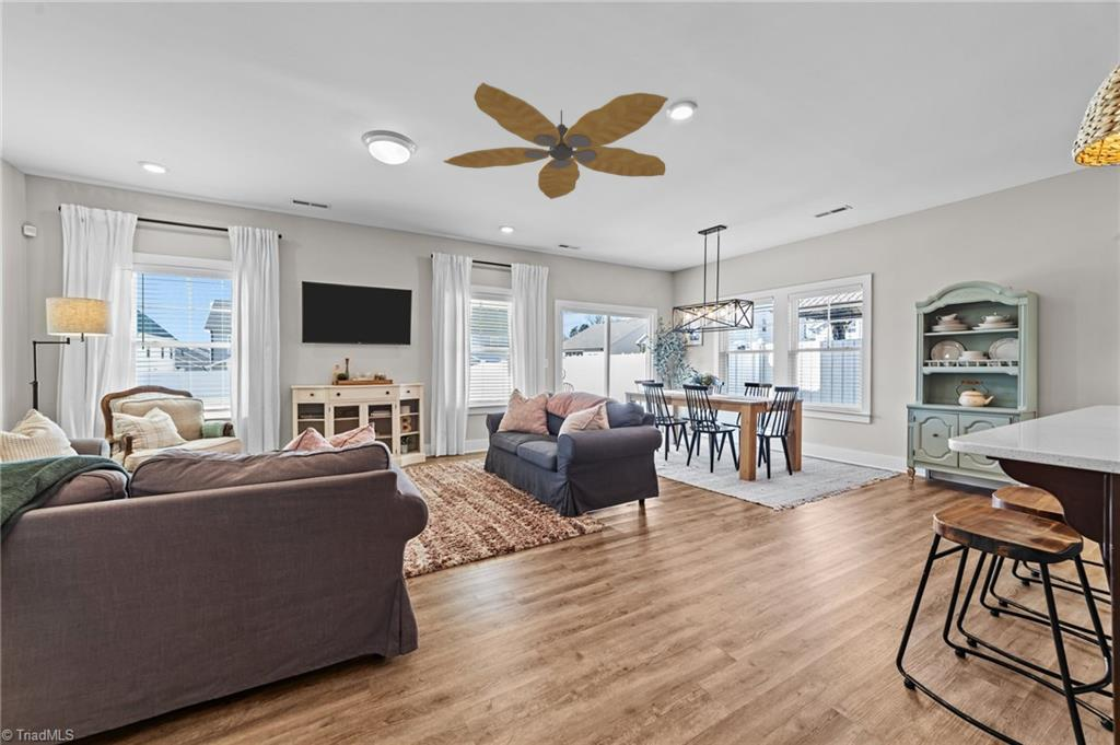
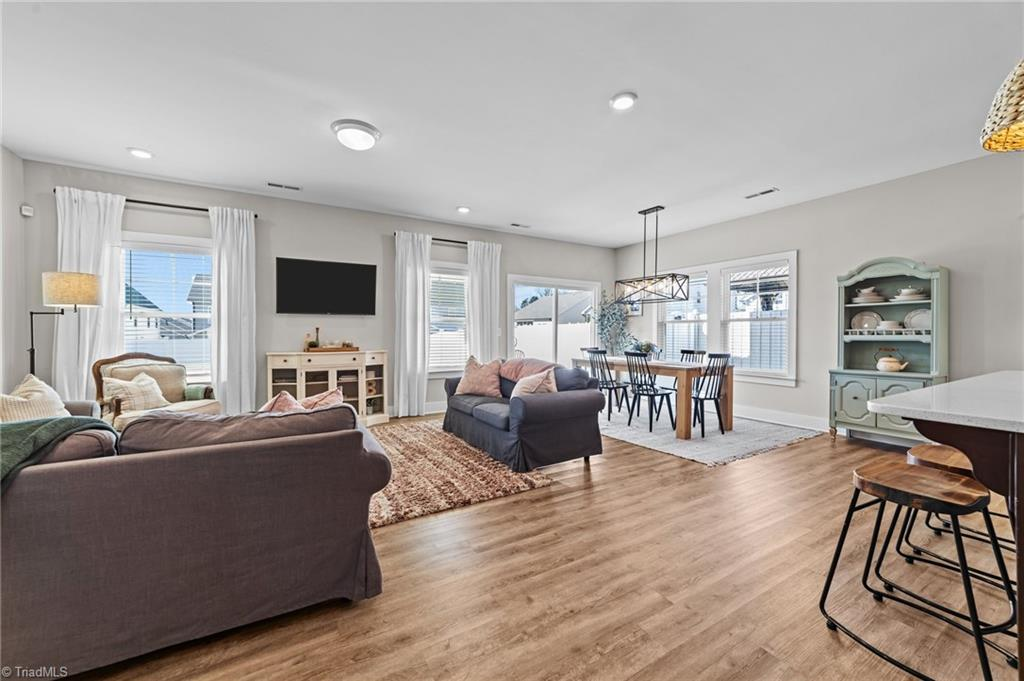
- ceiling fan [442,81,669,200]
